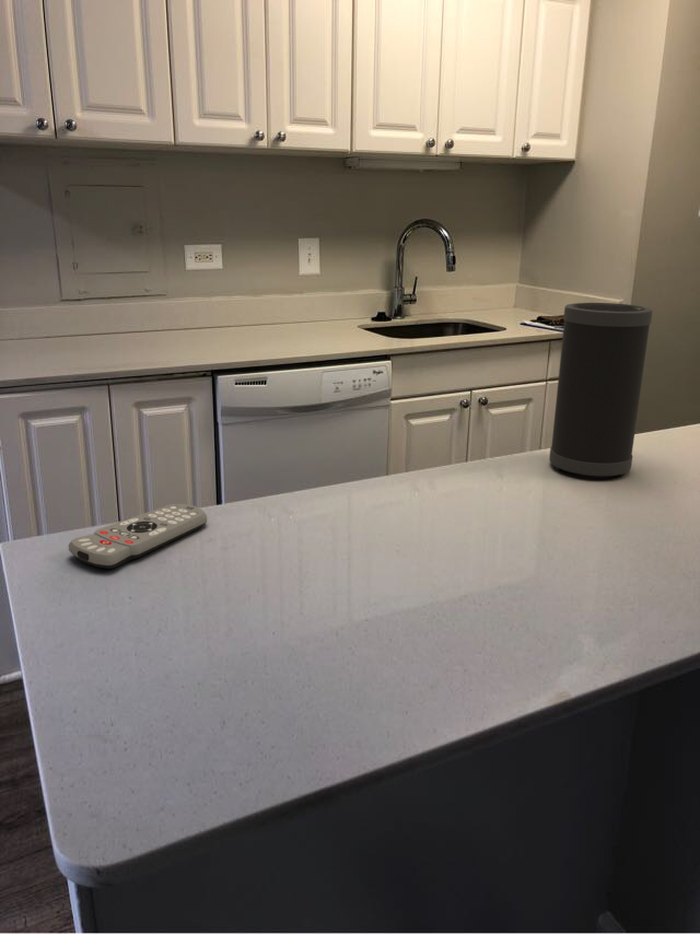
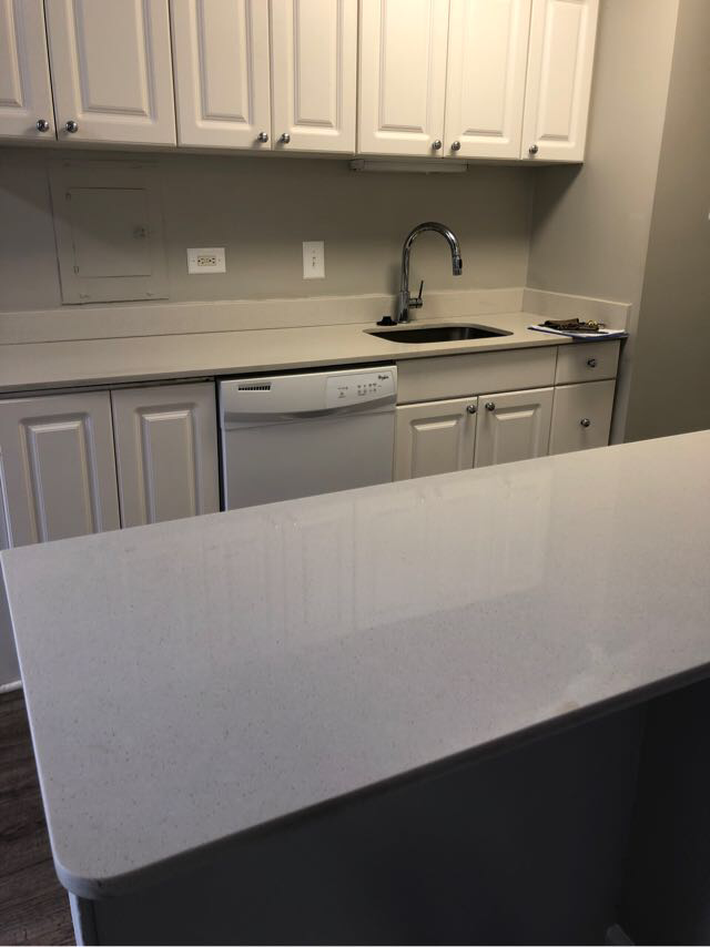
- remote control [68,503,208,570]
- speaker [548,302,654,477]
